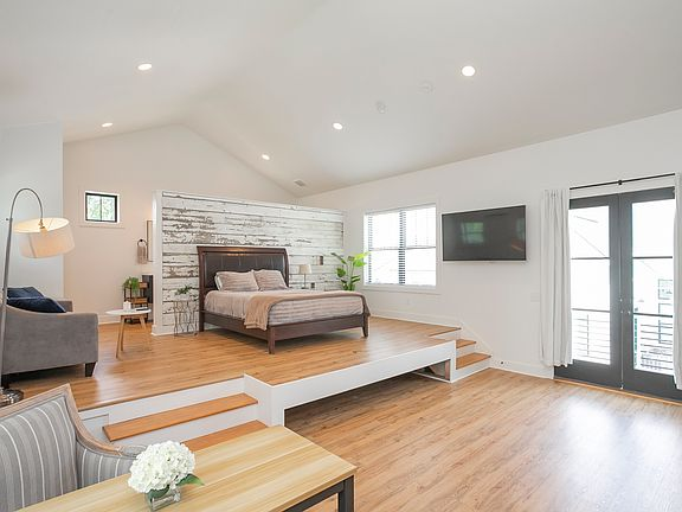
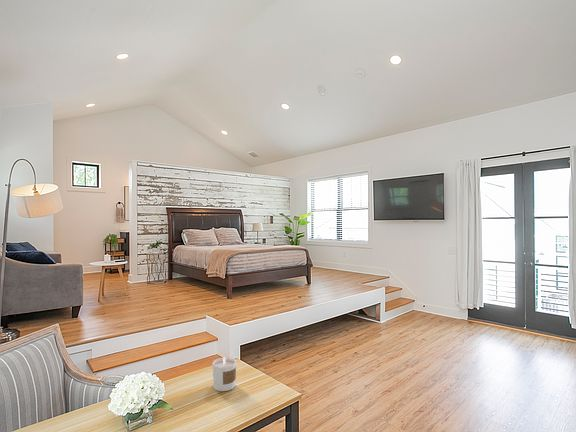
+ candle [212,356,237,392]
